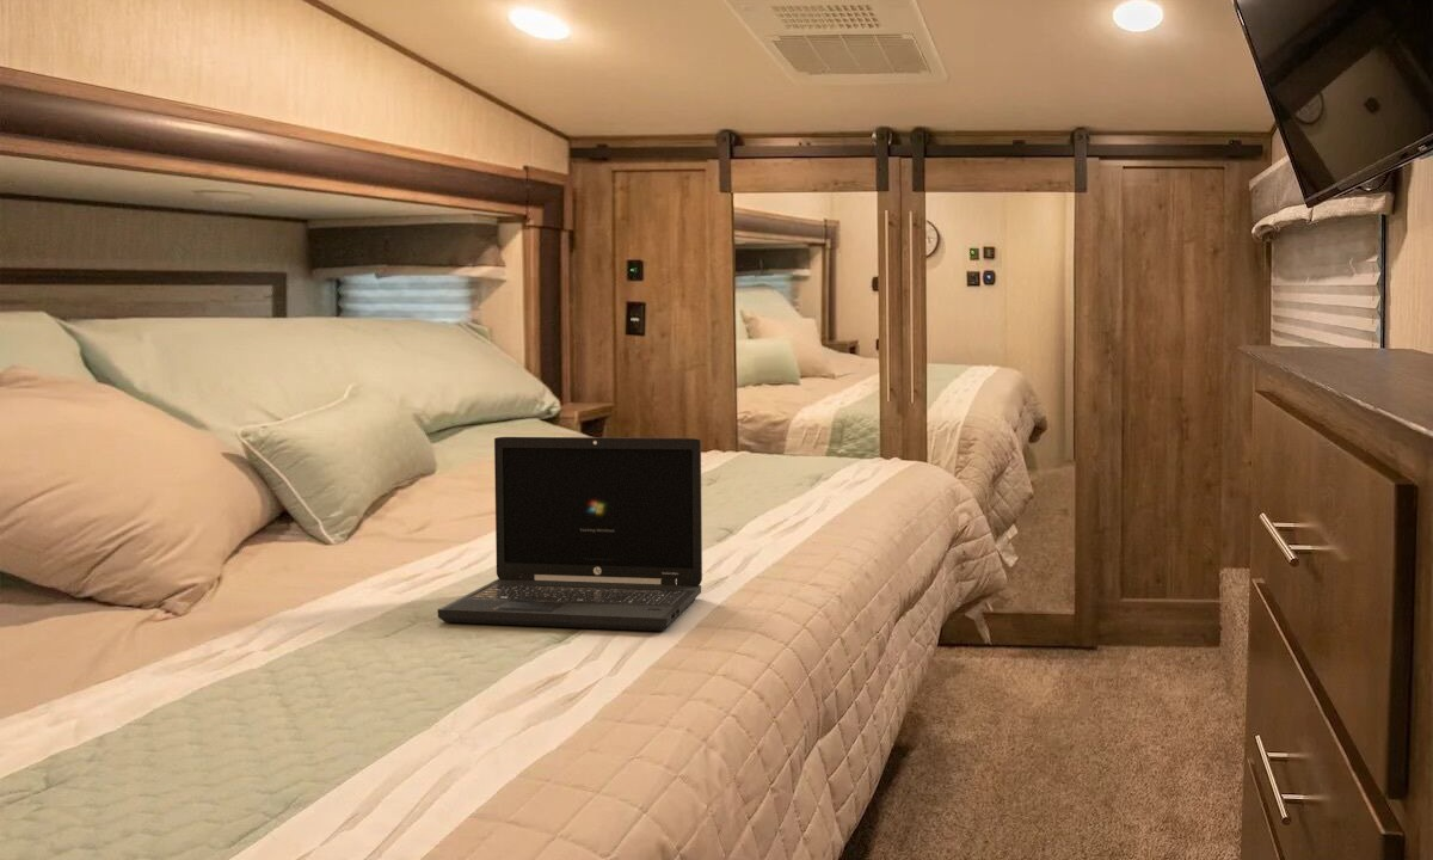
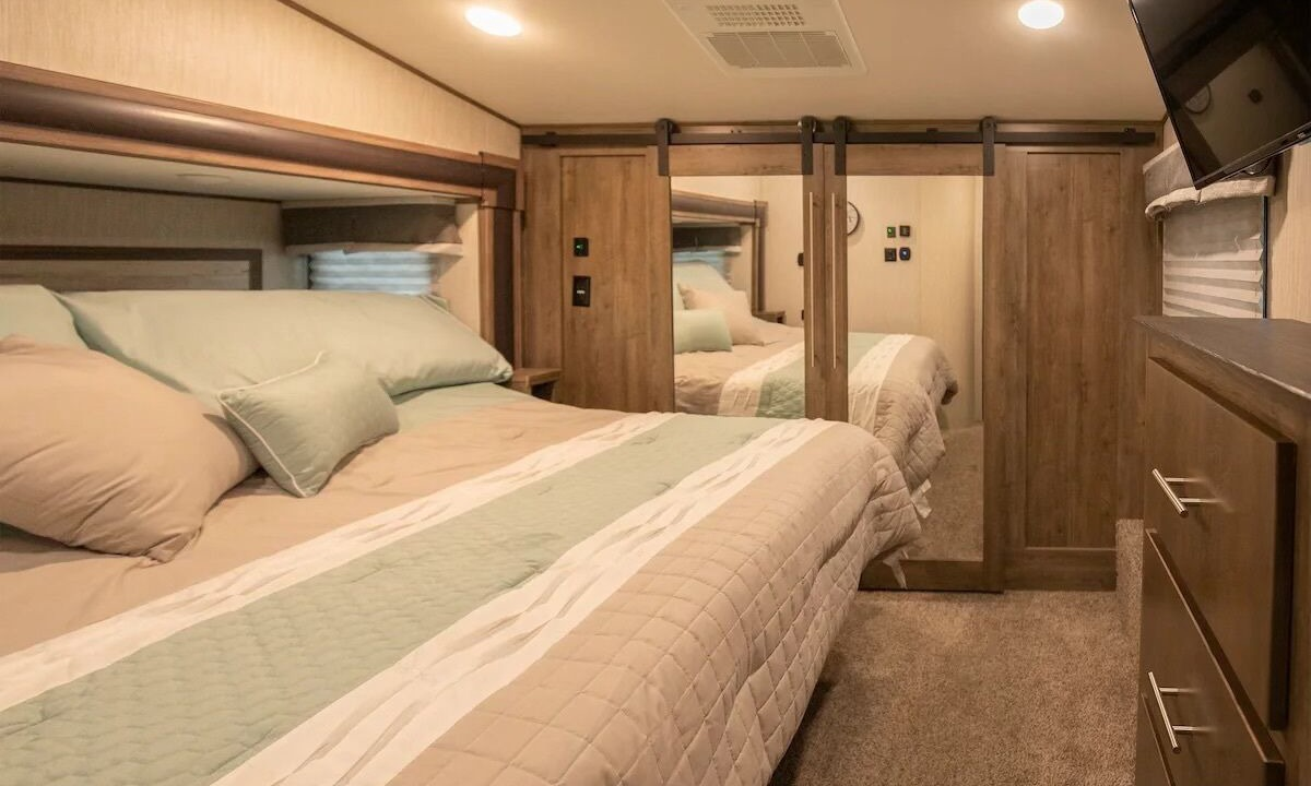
- laptop [437,436,703,632]
